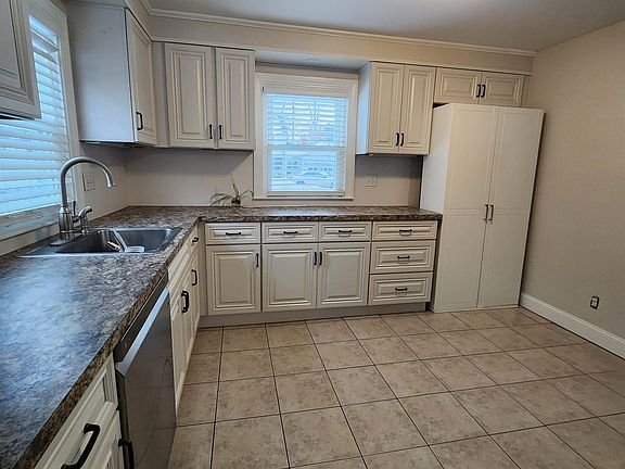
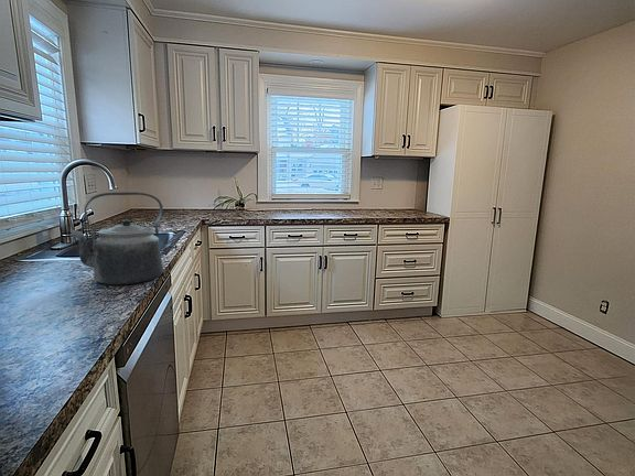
+ kettle [69,192,164,285]
